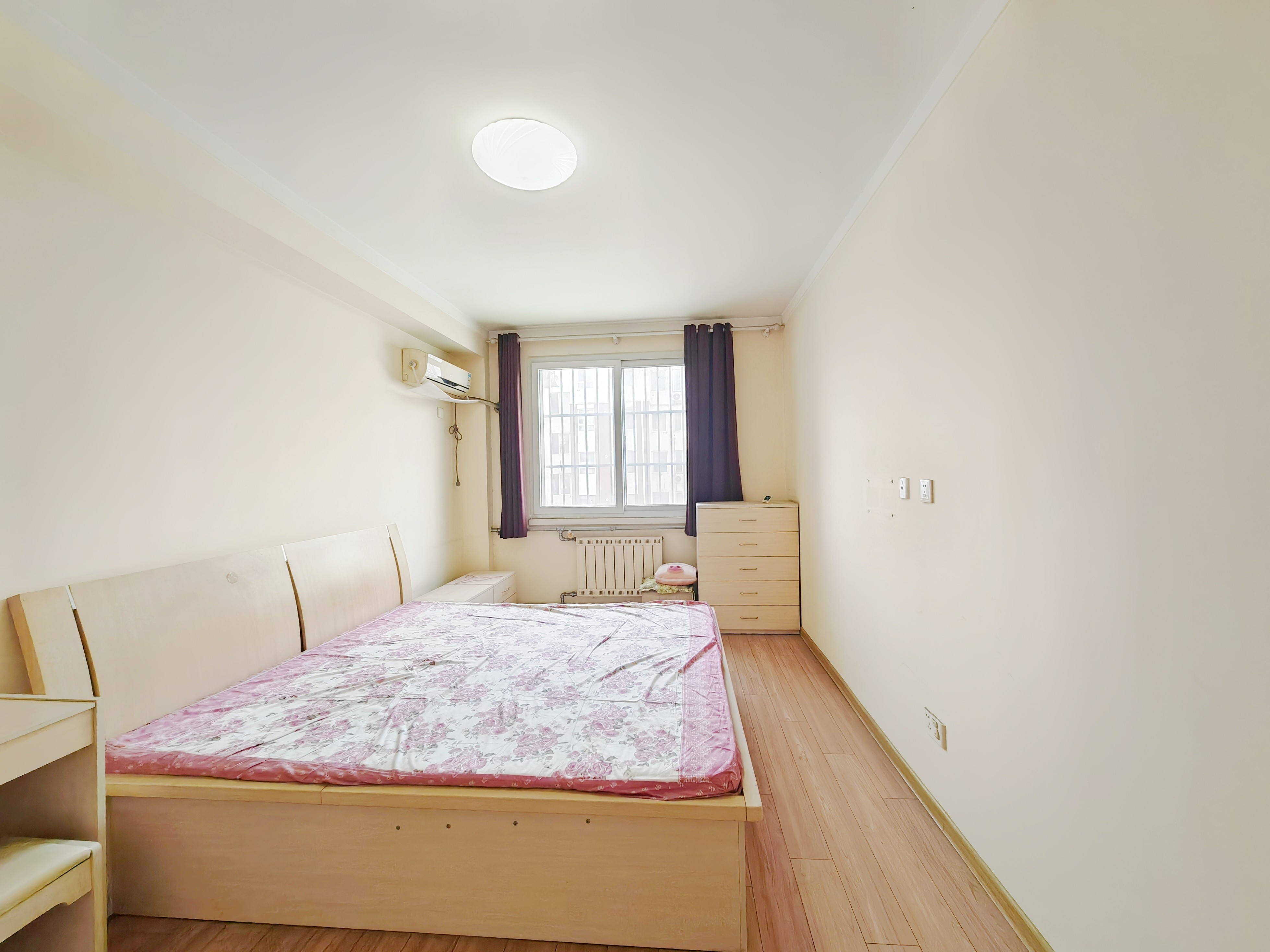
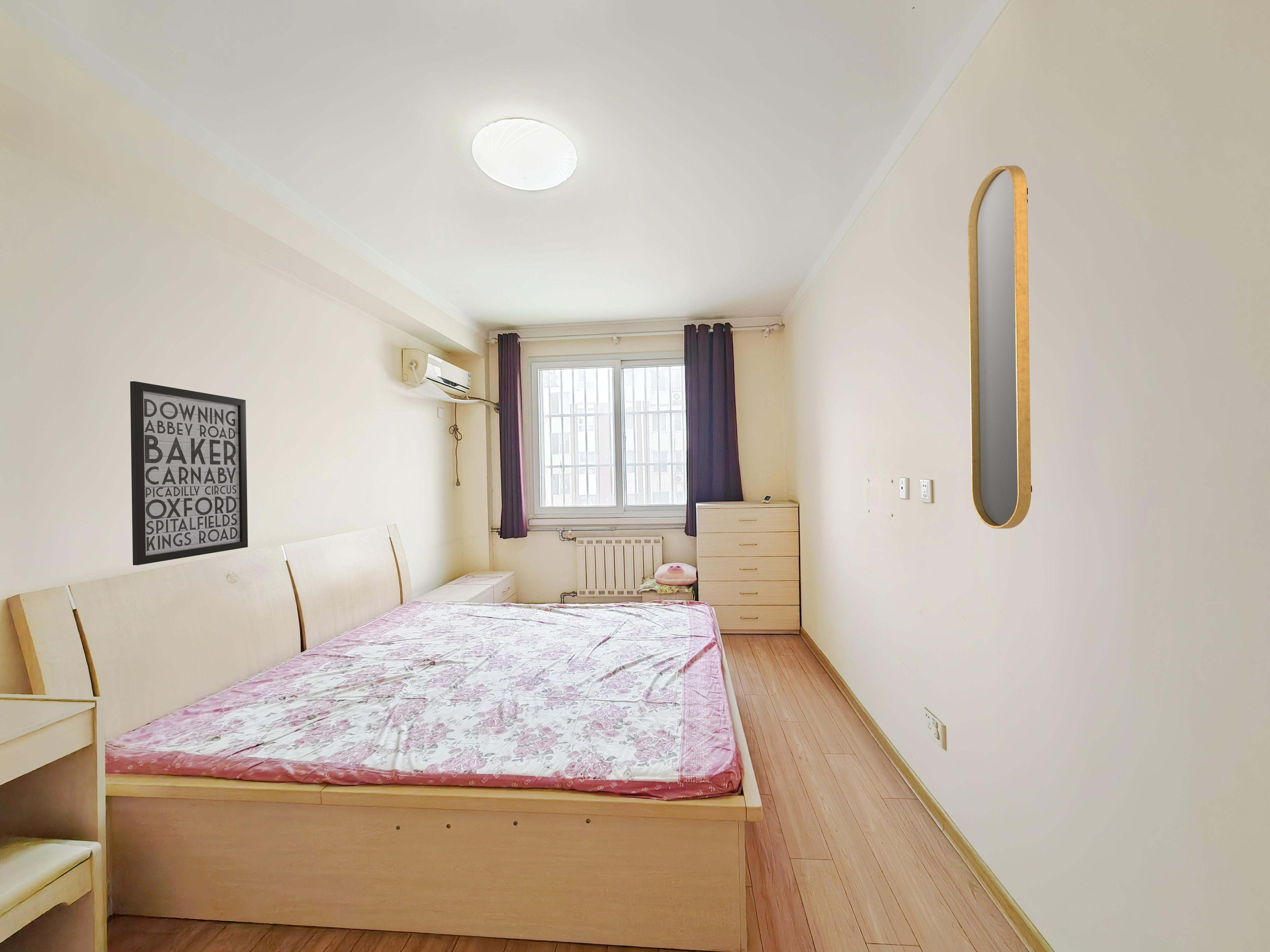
+ home mirror [968,165,1033,529]
+ wall art [130,381,248,566]
